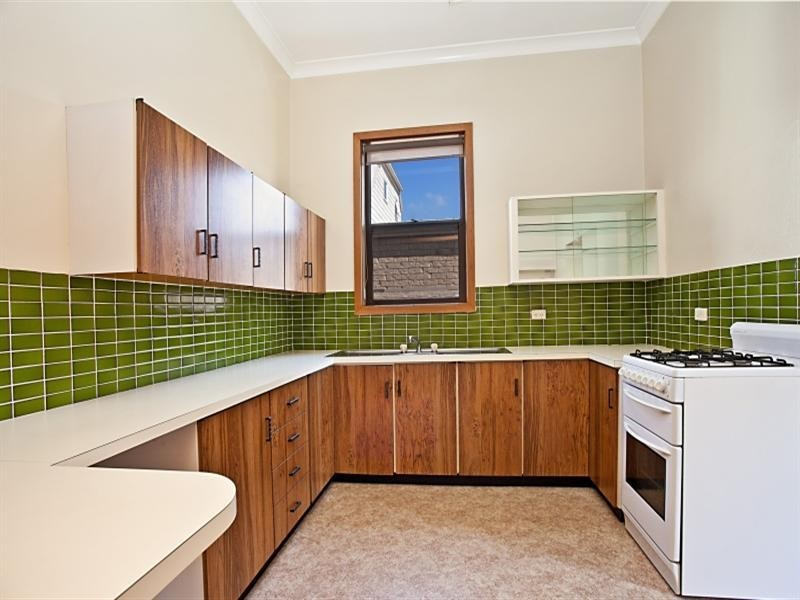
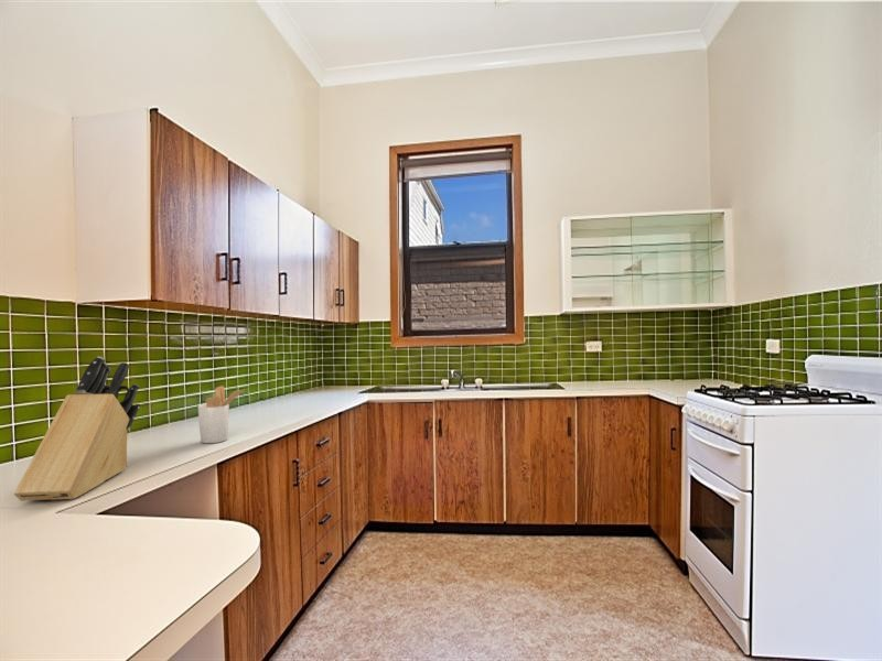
+ knife block [13,356,141,502]
+ utensil holder [197,384,246,444]
